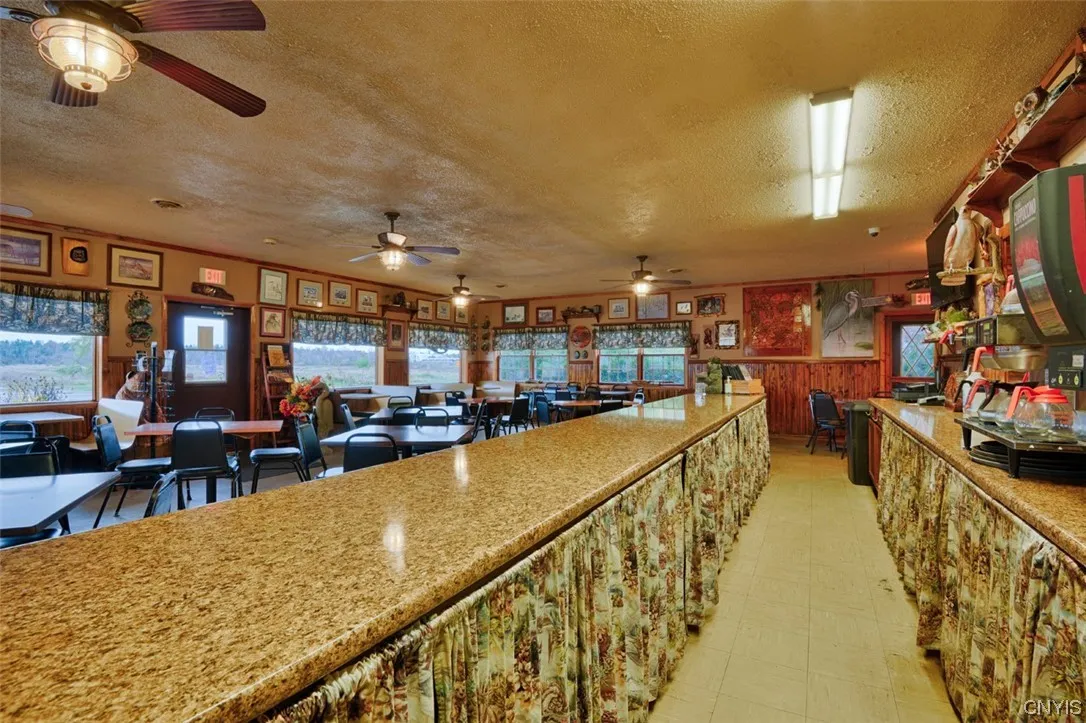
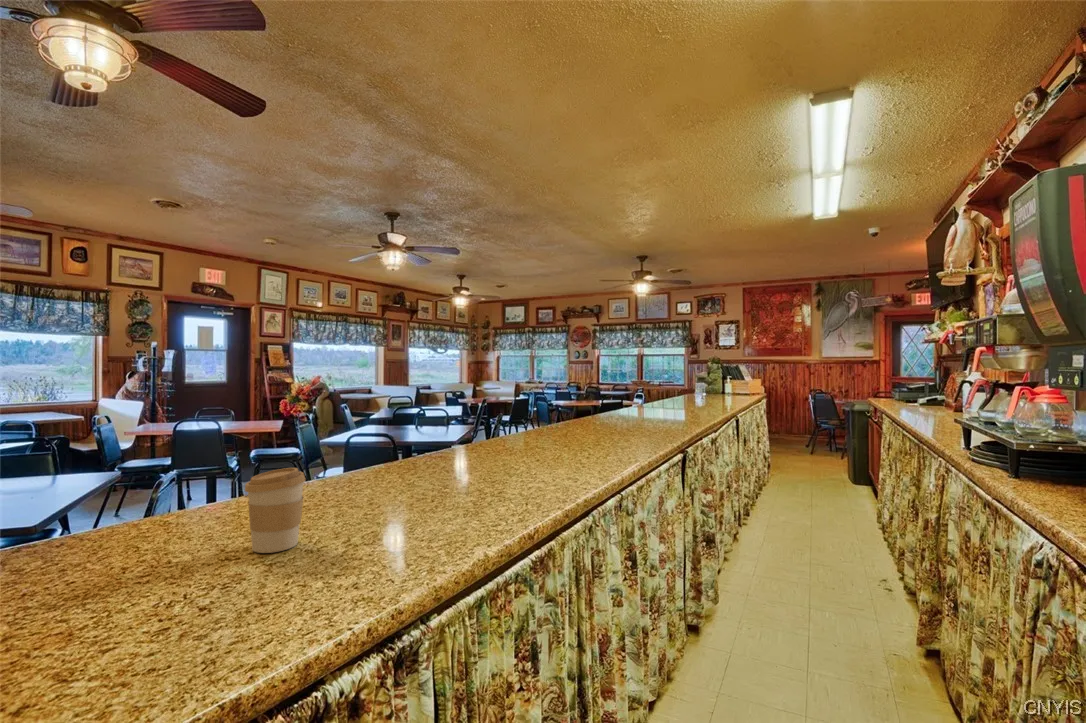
+ coffee cup [244,467,307,554]
